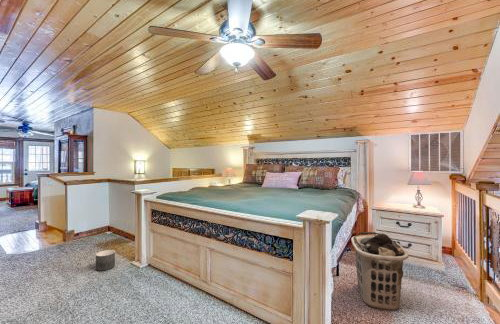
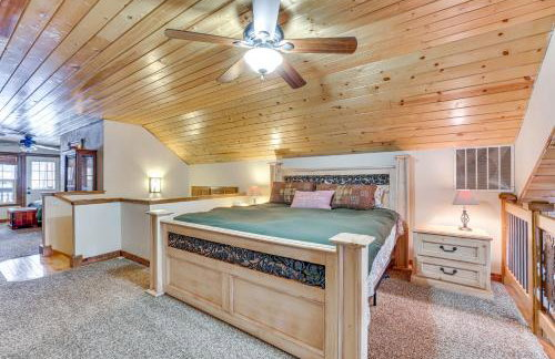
- planter [95,249,116,272]
- clothes hamper [350,231,410,312]
